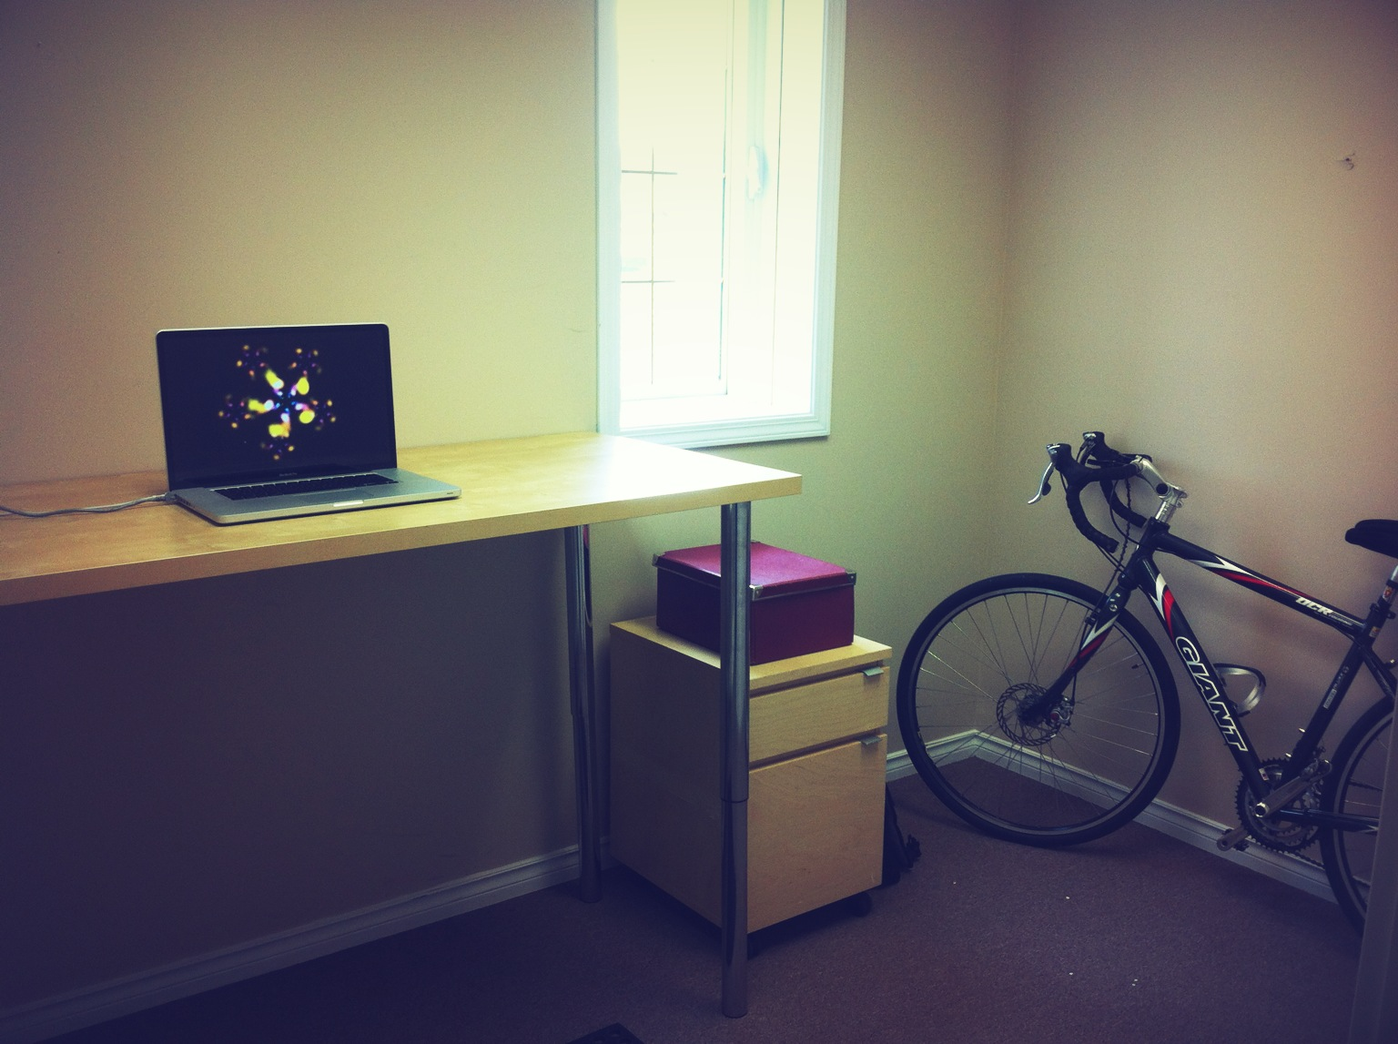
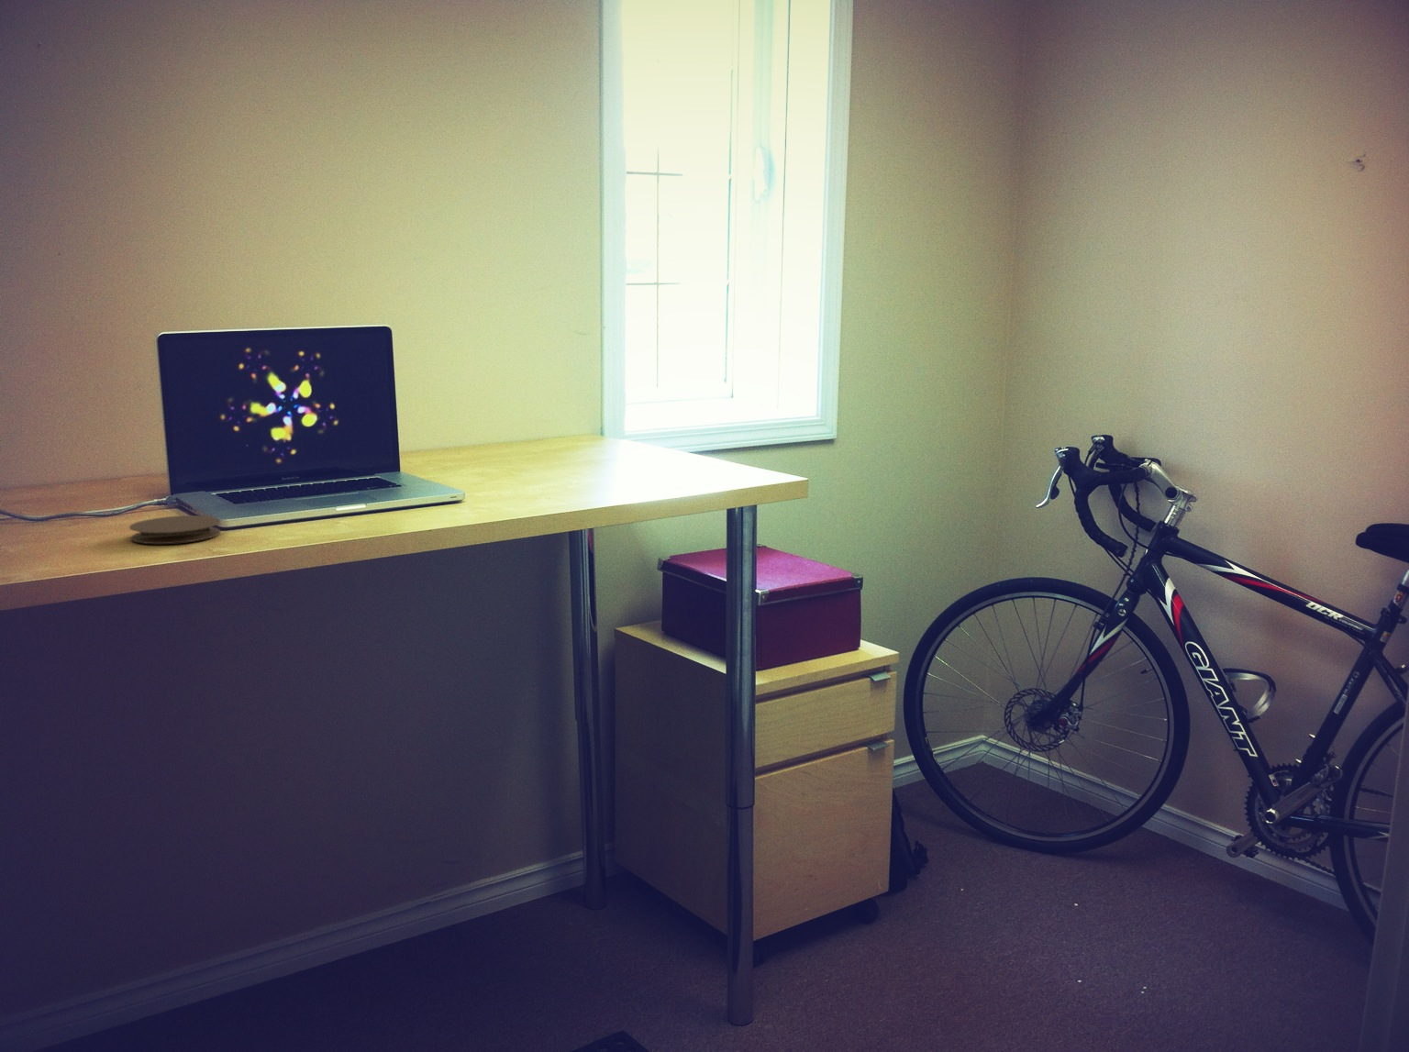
+ coaster [128,515,222,545]
